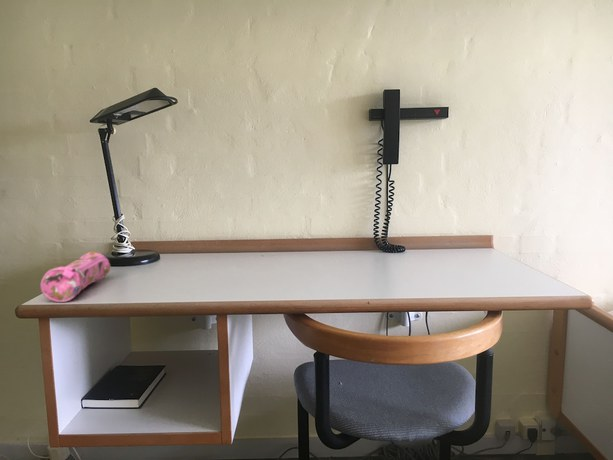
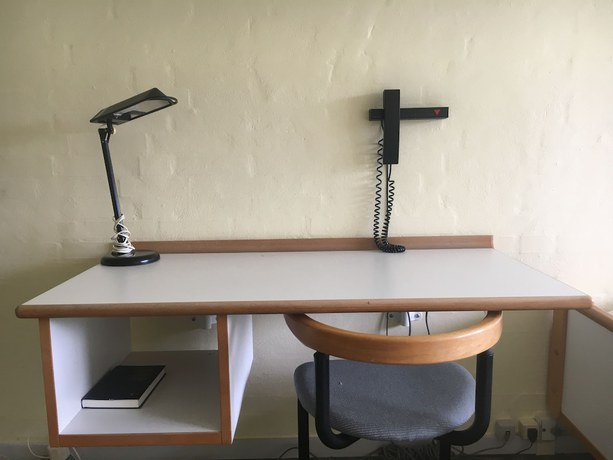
- pencil case [40,250,111,303]
